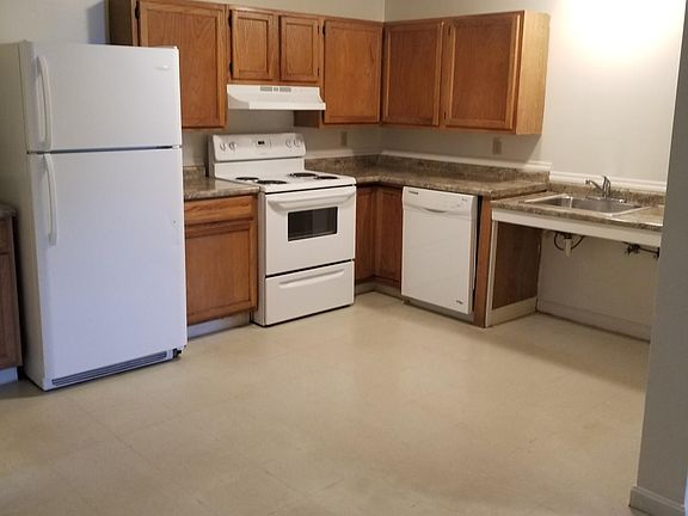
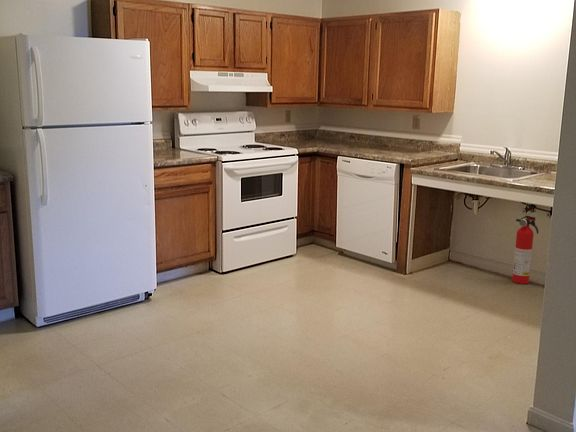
+ fire extinguisher [511,215,540,285]
